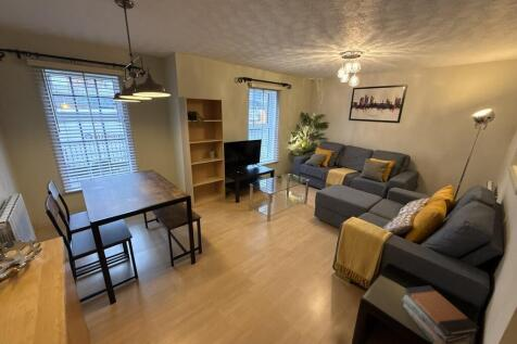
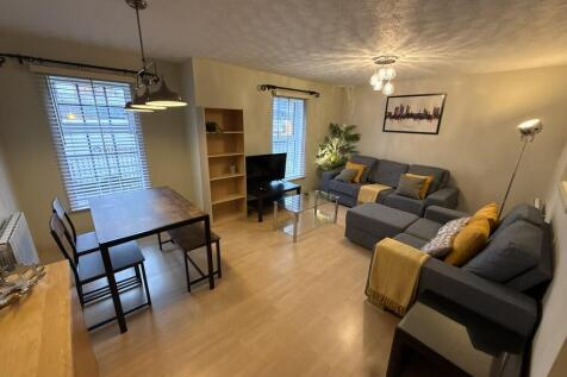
- book stack [401,284,481,344]
